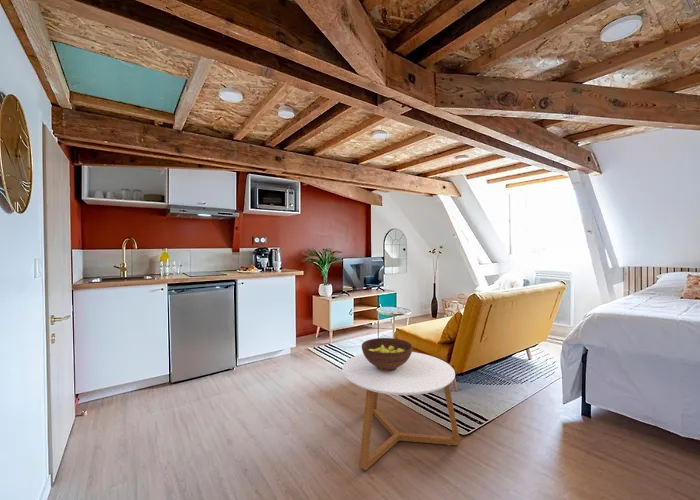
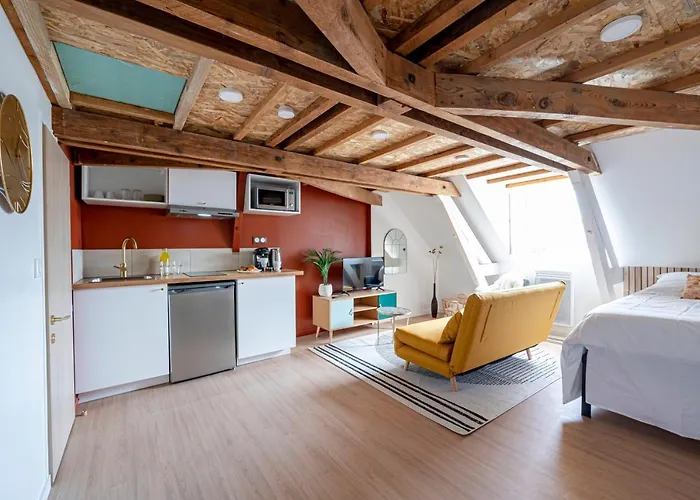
- fruit bowl [361,337,413,371]
- coffee table [341,351,461,471]
